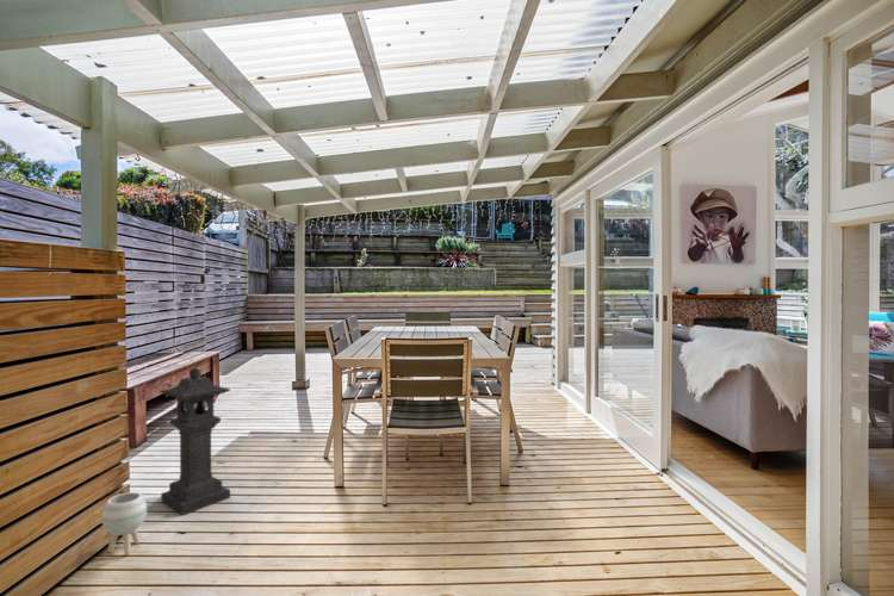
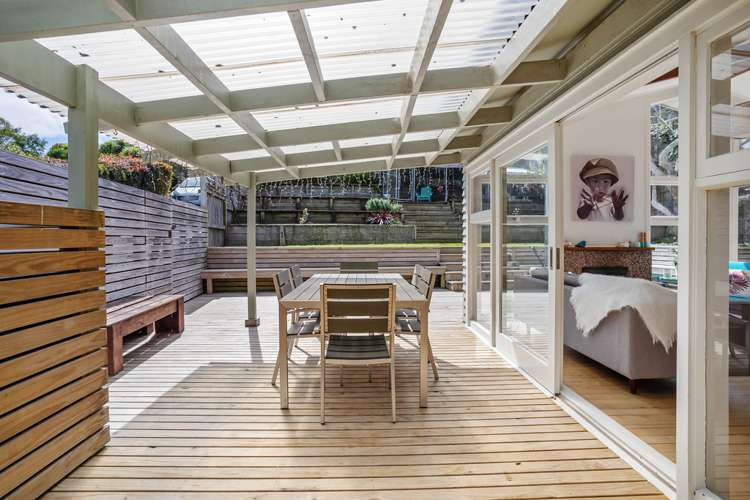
- stone lantern [159,367,231,516]
- planter [100,491,148,557]
